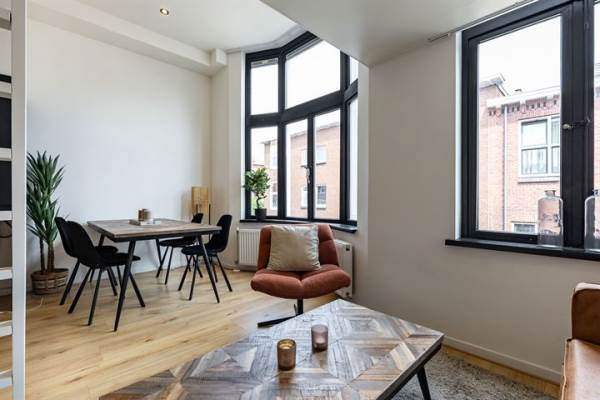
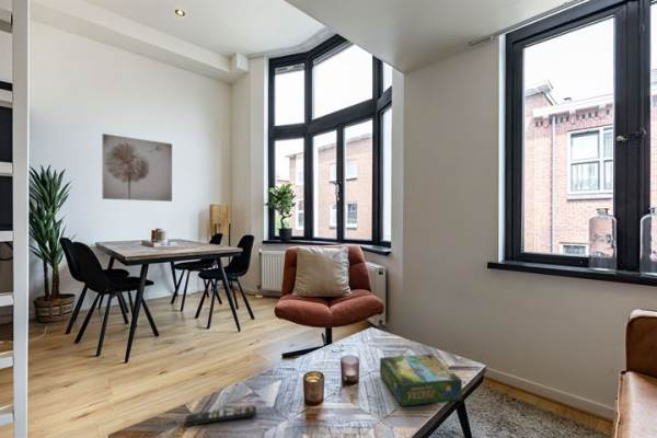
+ remote control [183,405,257,428]
+ wall art [102,132,173,203]
+ board game [379,354,463,407]
